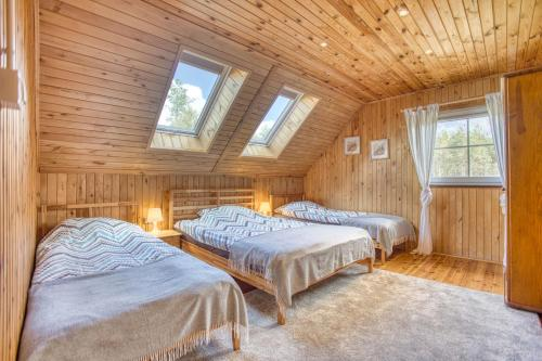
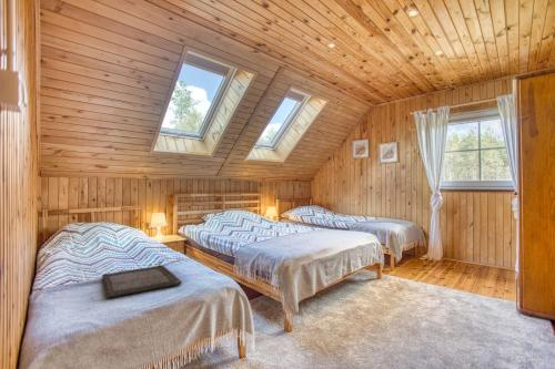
+ serving tray [101,265,183,299]
